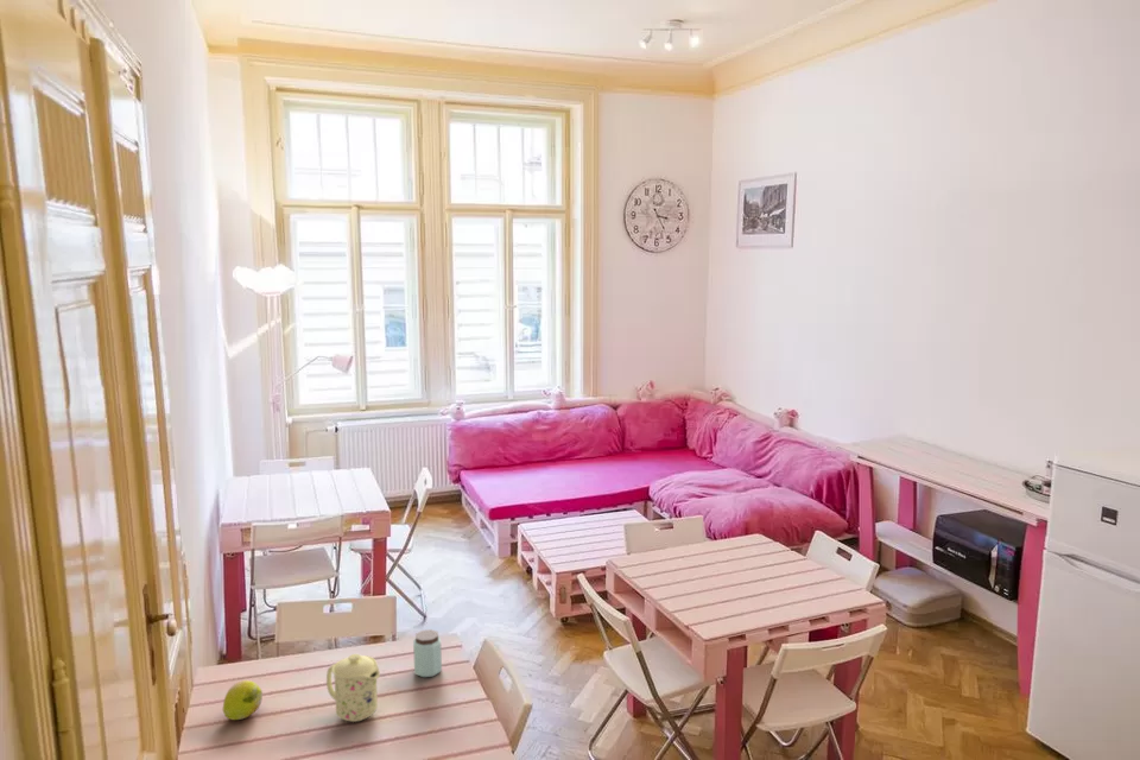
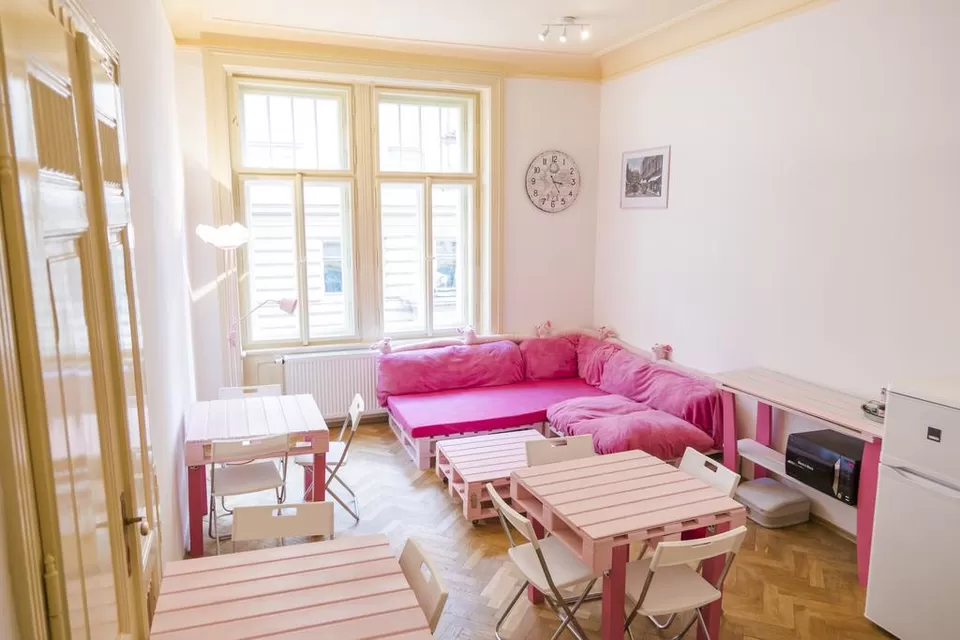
- mug [325,653,381,723]
- peanut butter [412,628,443,678]
- fruit [222,679,264,721]
